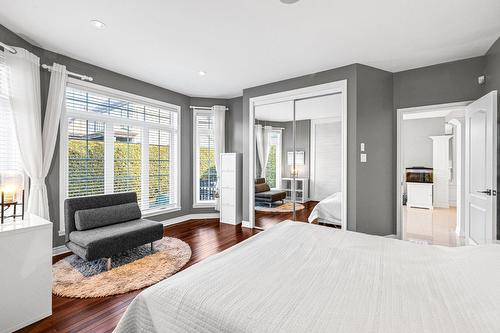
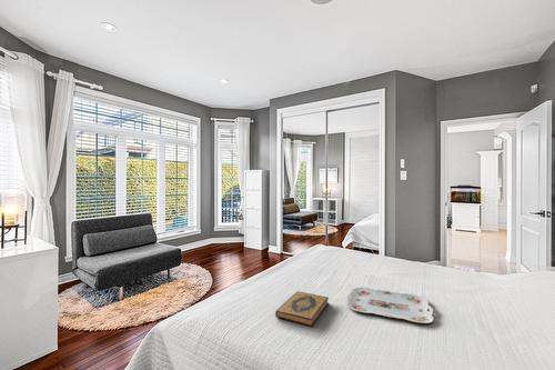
+ hardback book [274,290,330,328]
+ serving tray [346,287,434,324]
